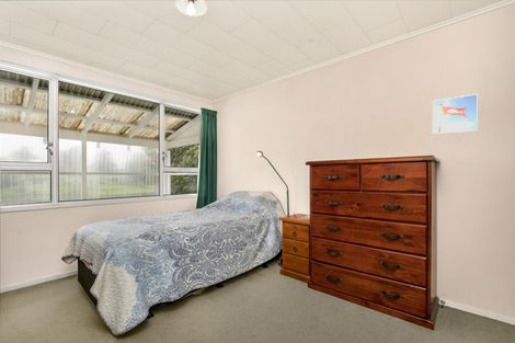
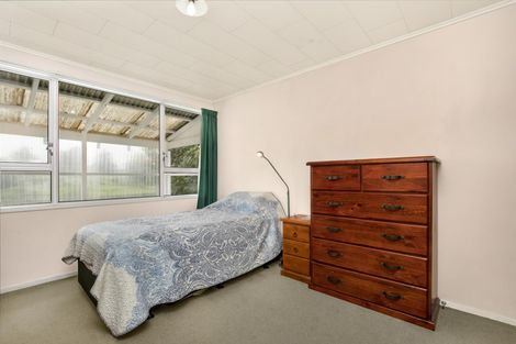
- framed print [432,93,479,135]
